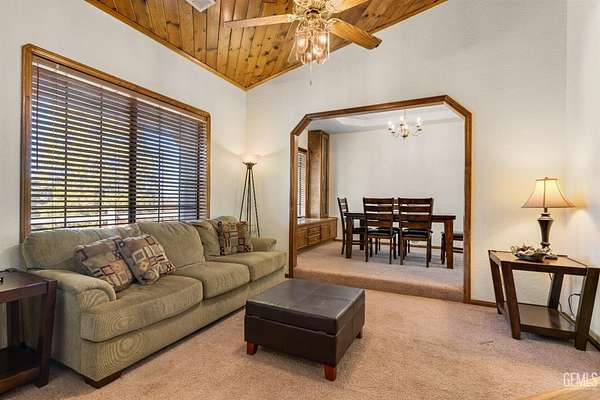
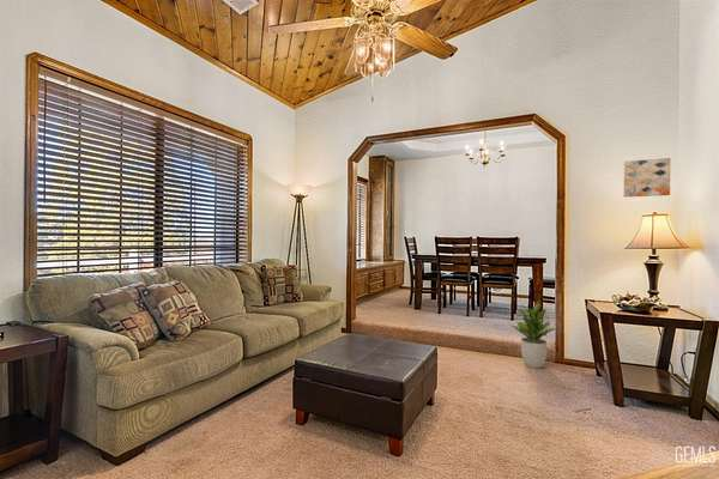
+ wall art [623,157,671,198]
+ potted plant [509,299,558,369]
